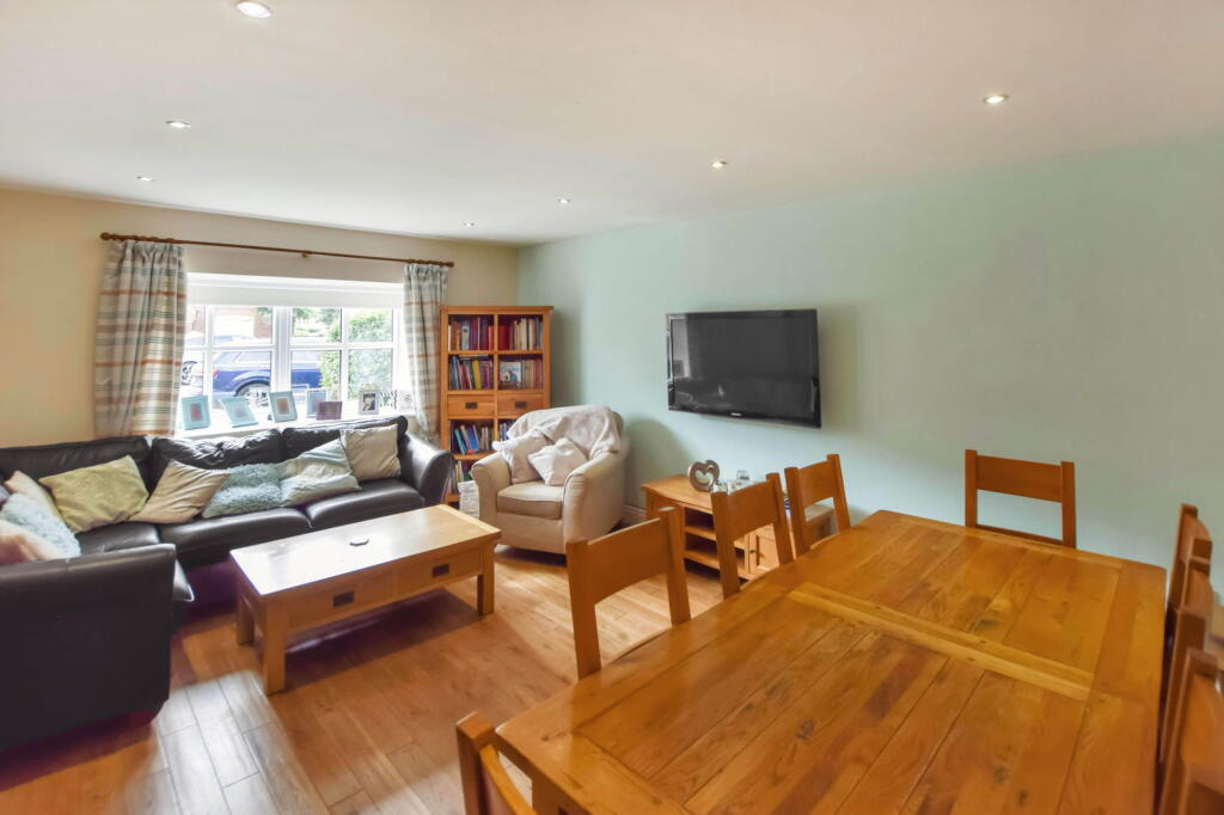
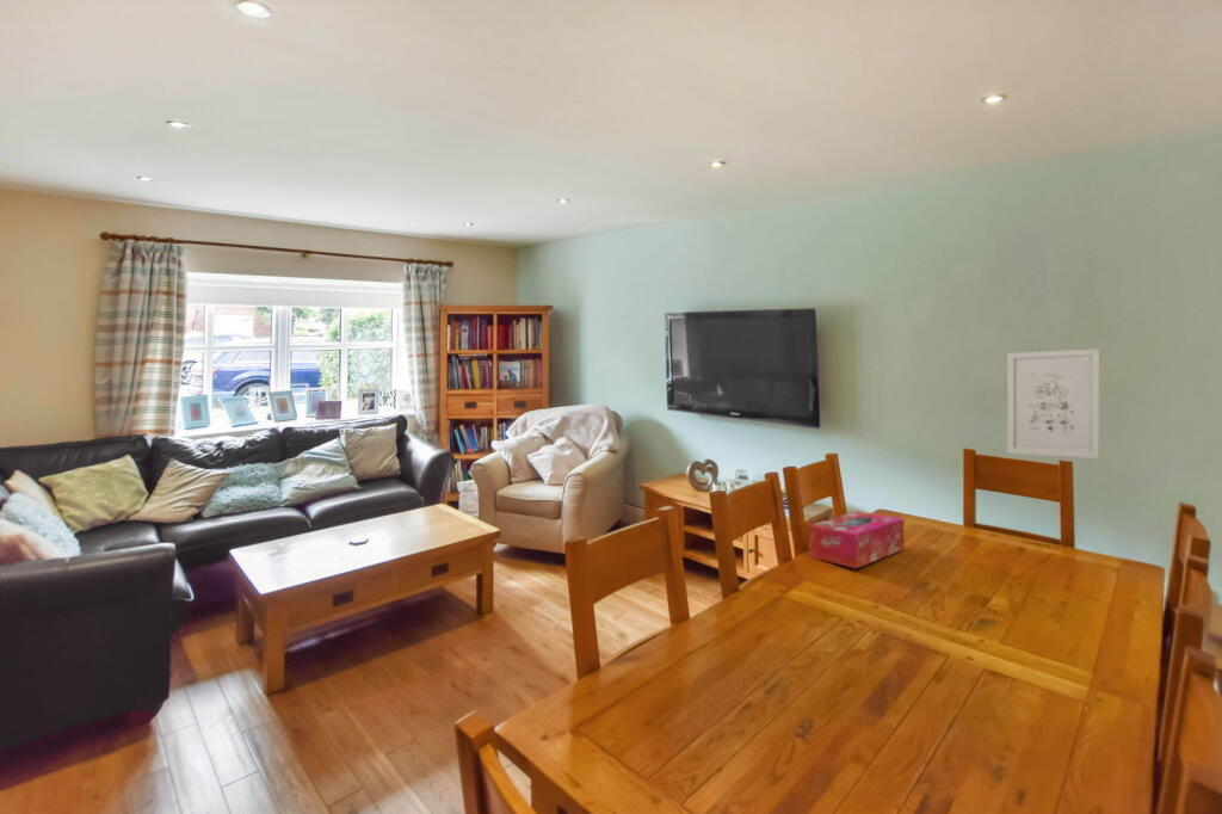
+ wall art [1006,347,1100,460]
+ tissue box [808,510,905,569]
